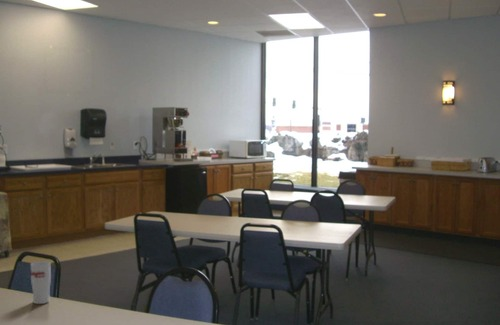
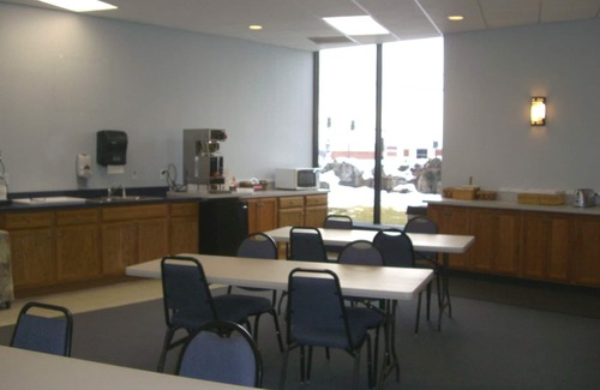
- cup [30,260,52,305]
